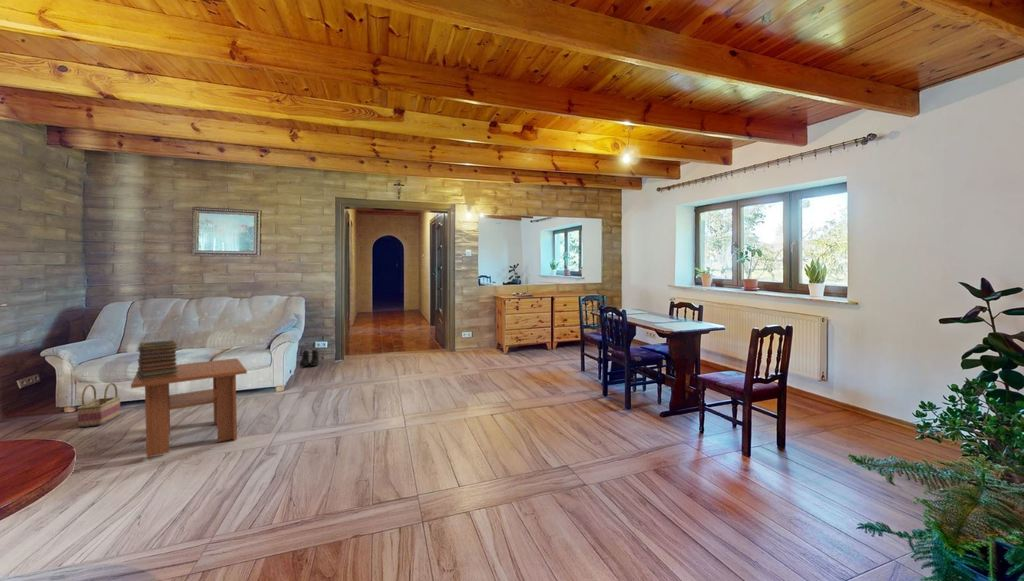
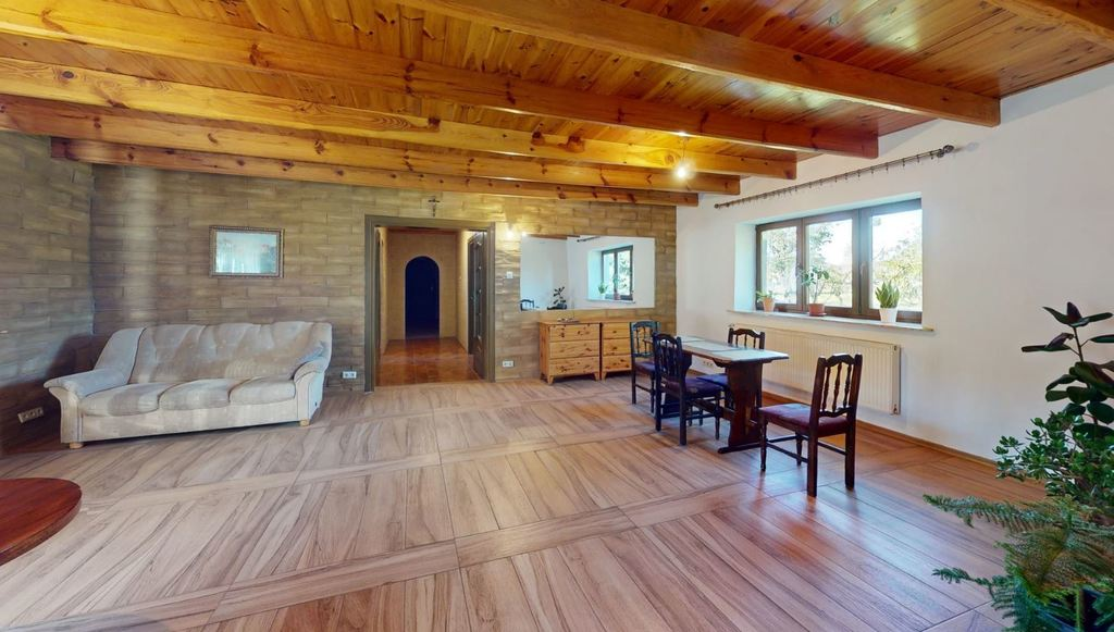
- book stack [135,339,178,381]
- coffee table [130,357,248,460]
- boots [299,349,320,367]
- basket [76,382,122,428]
